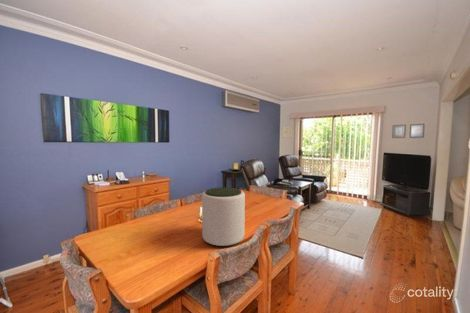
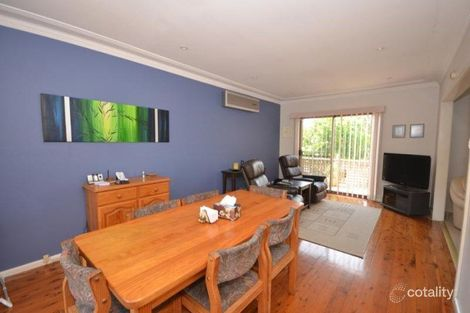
- plant pot [201,186,246,247]
